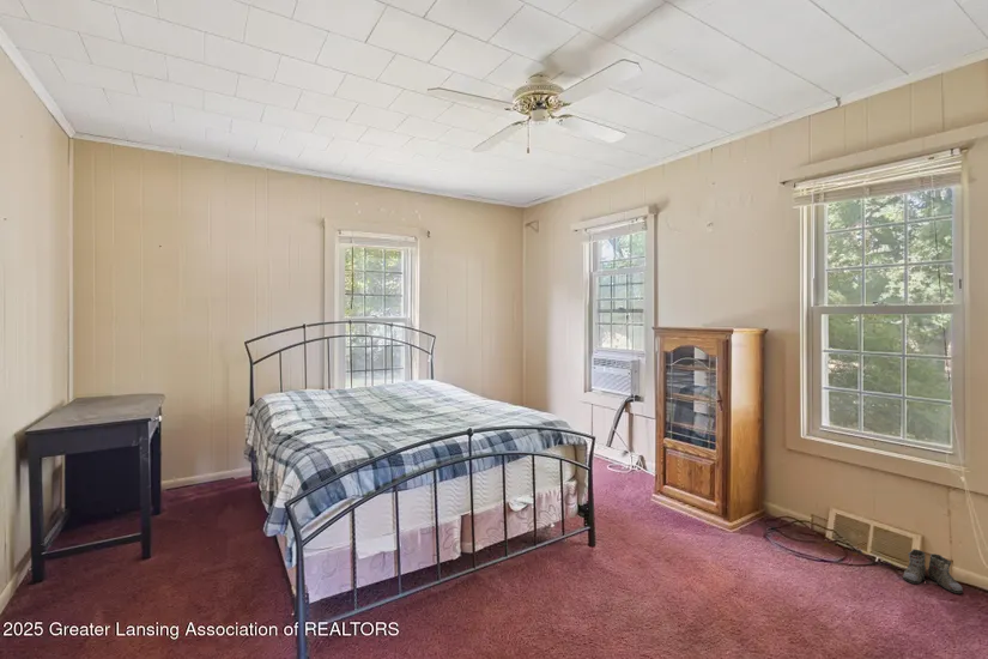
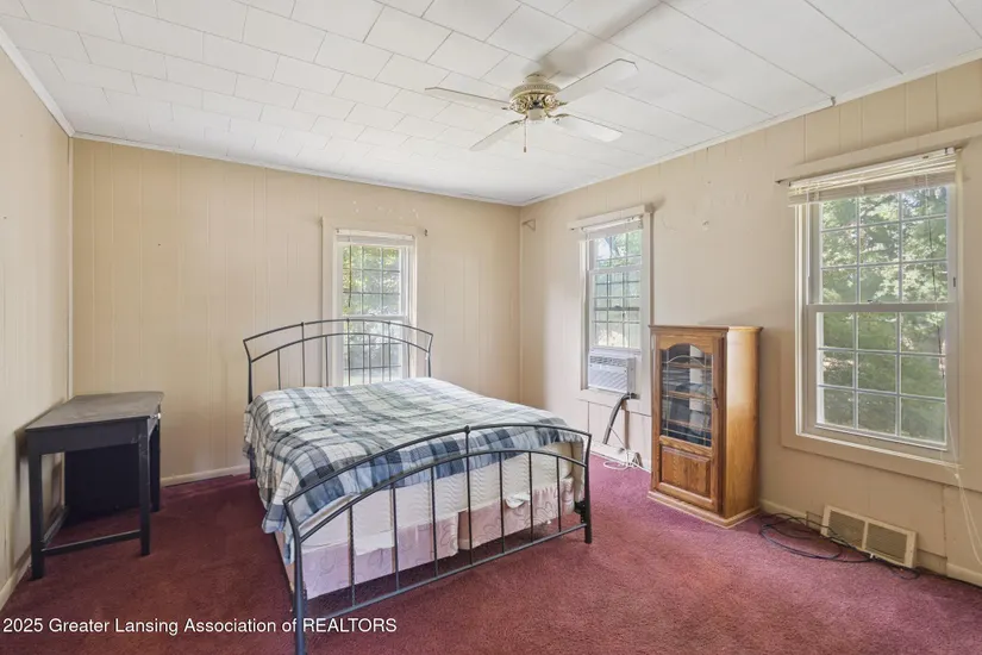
- boots [897,548,964,594]
